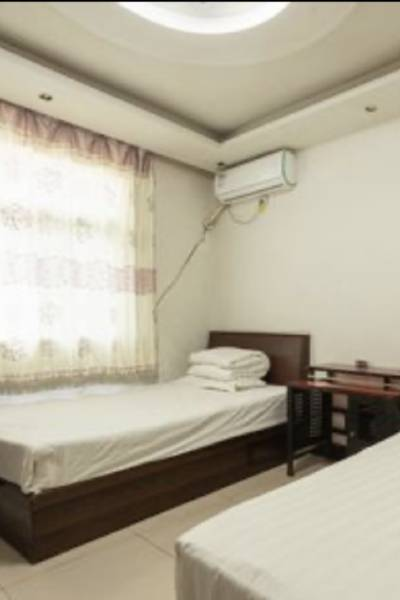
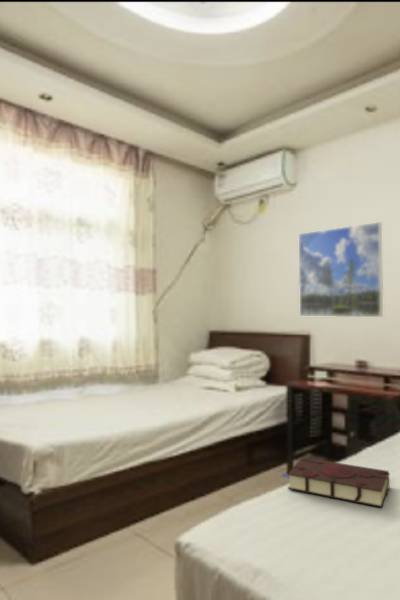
+ book [280,456,391,508]
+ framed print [298,221,384,318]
